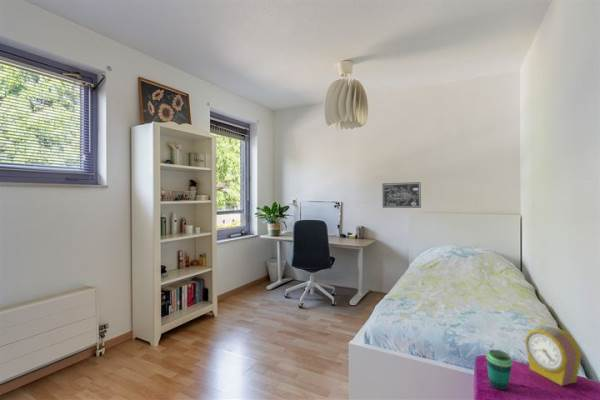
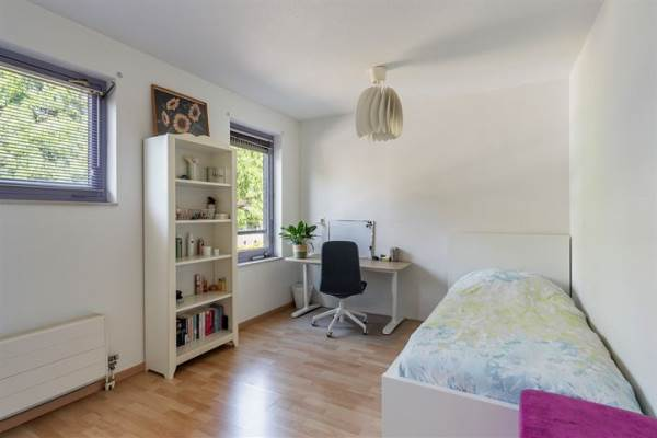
- cup [485,349,514,391]
- wall art [382,181,422,209]
- alarm clock [524,325,582,387]
